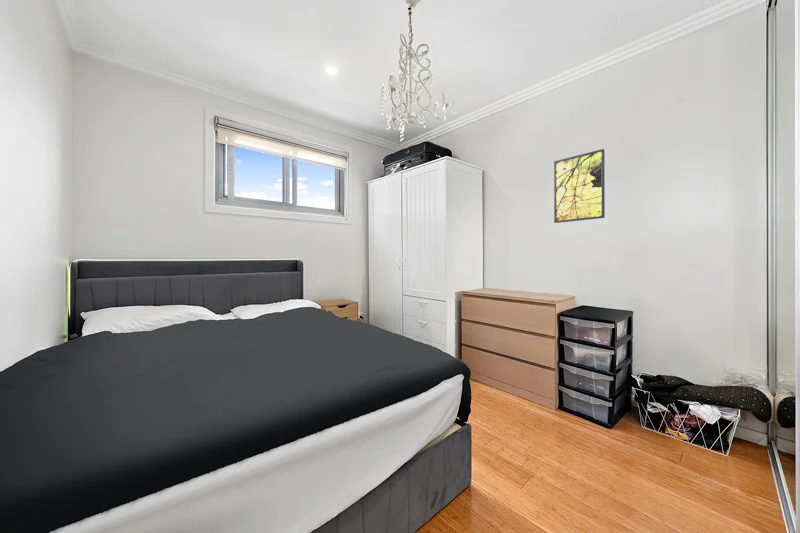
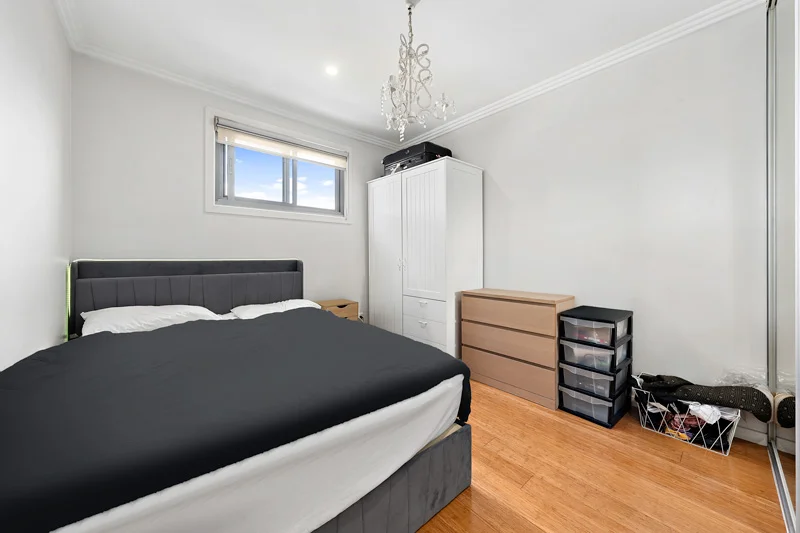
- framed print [553,148,606,224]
